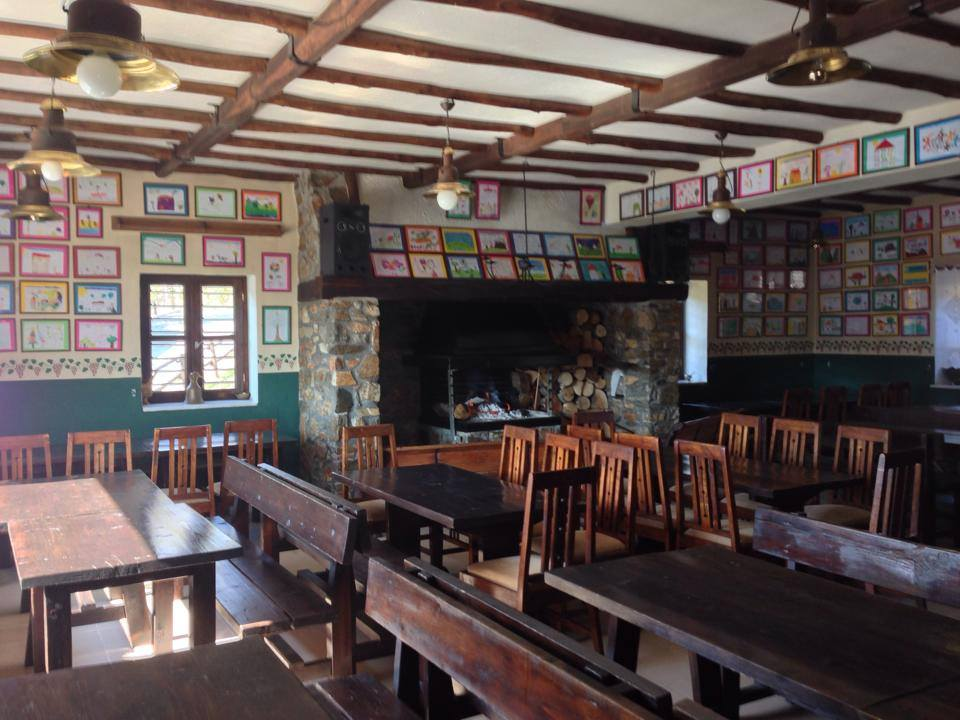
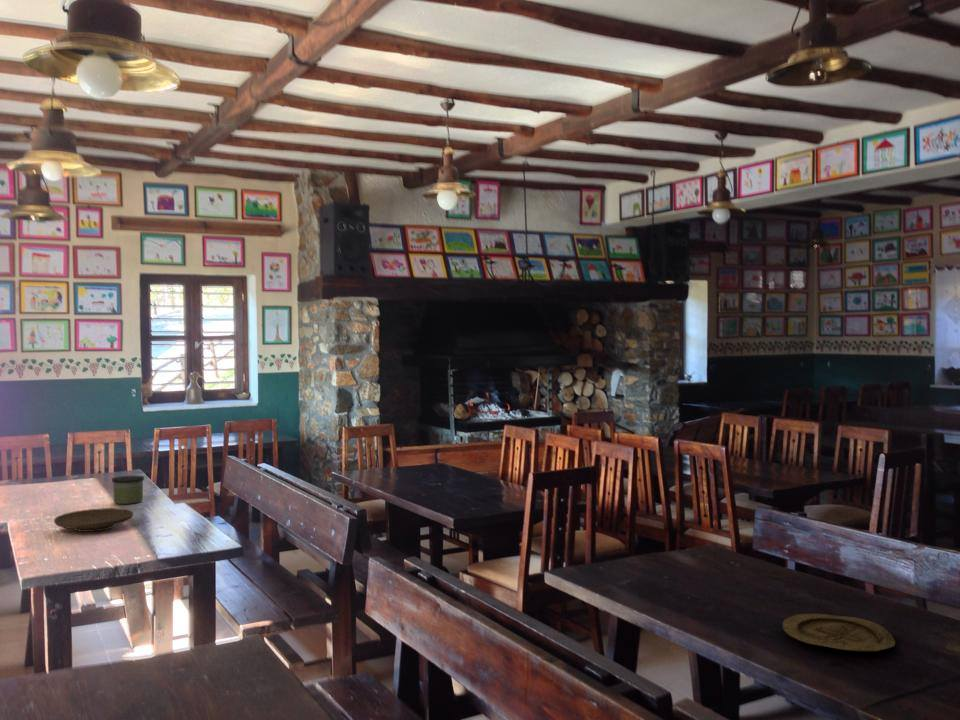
+ plate [53,507,134,533]
+ candle [111,475,145,505]
+ plate [782,613,896,652]
